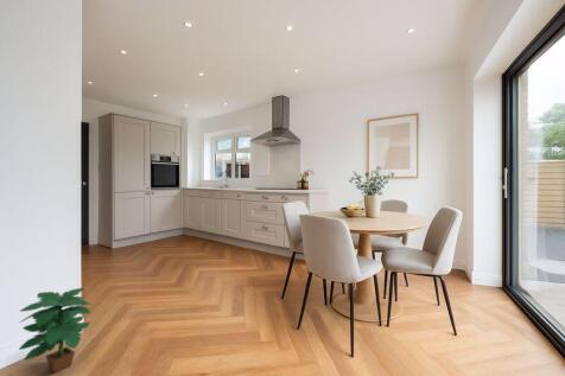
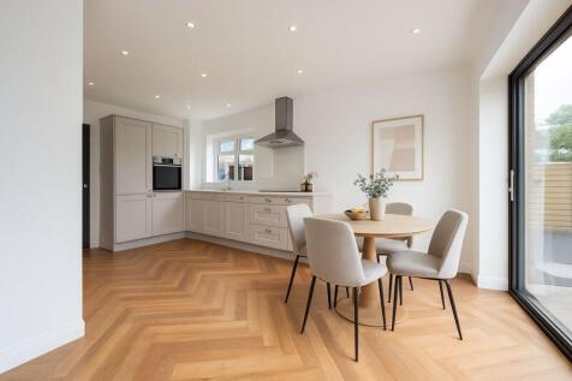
- potted plant [18,287,95,374]
